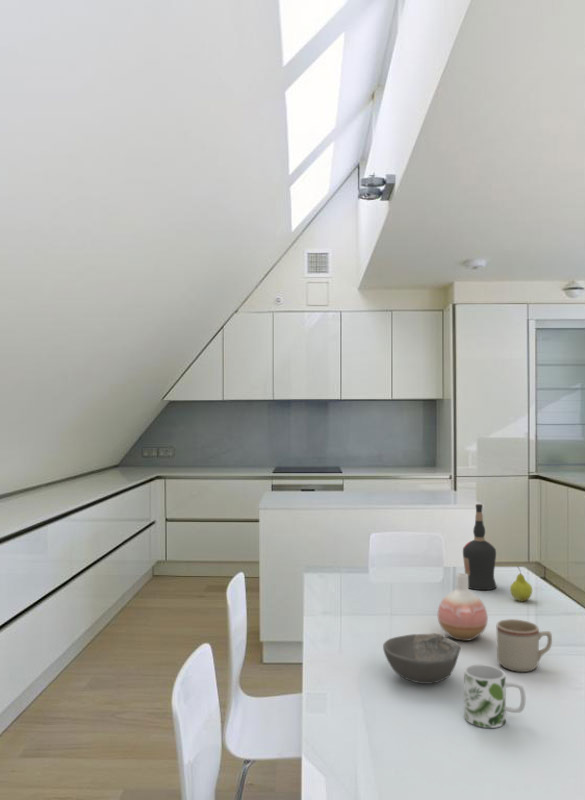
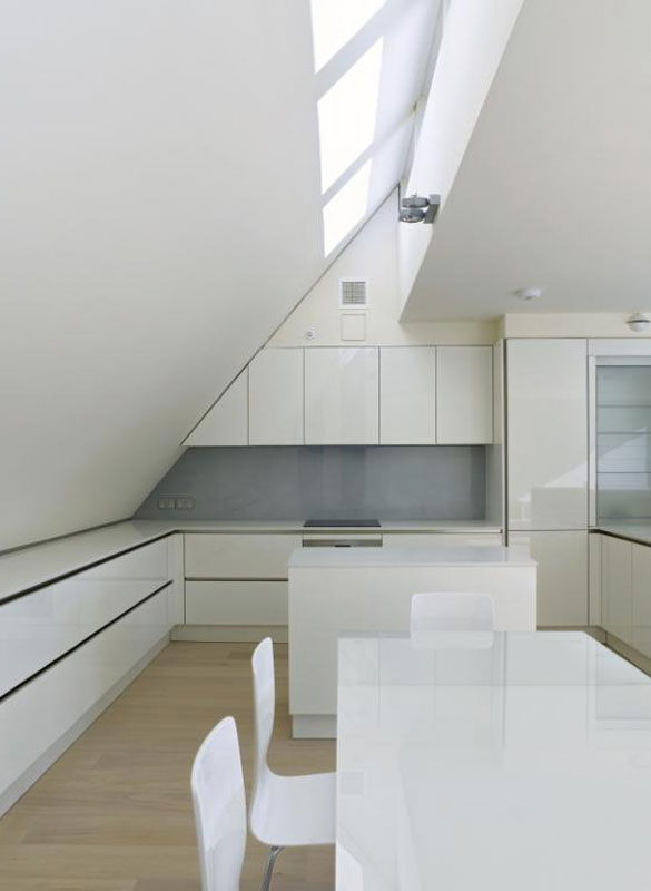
- mug [496,618,553,673]
- liquor bottle [462,503,497,591]
- mug [463,663,527,729]
- bowl [382,632,461,685]
- vase [437,572,489,642]
- fruit [509,565,533,603]
